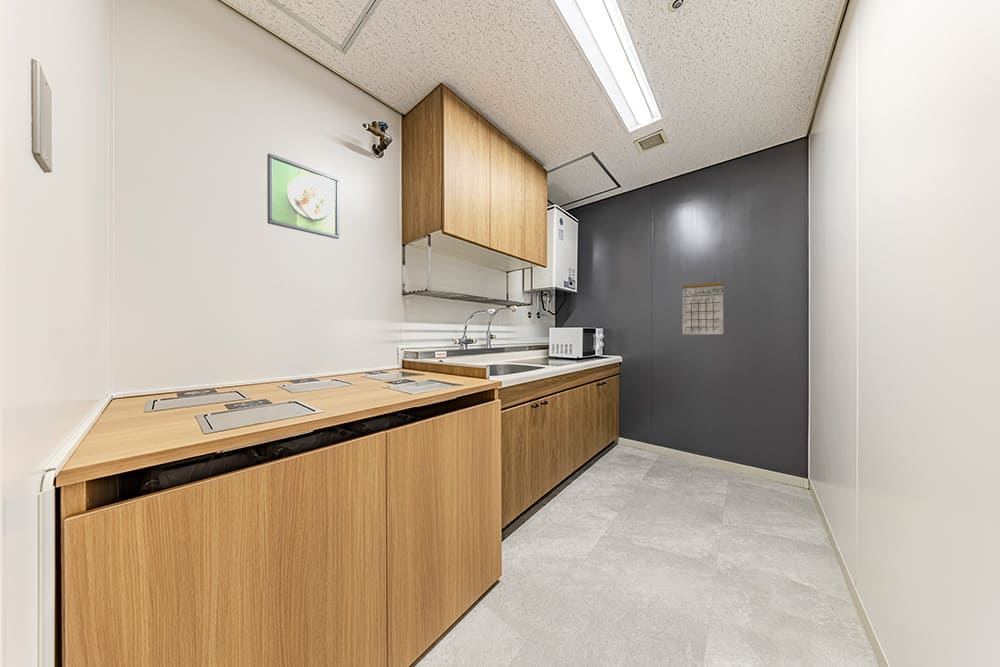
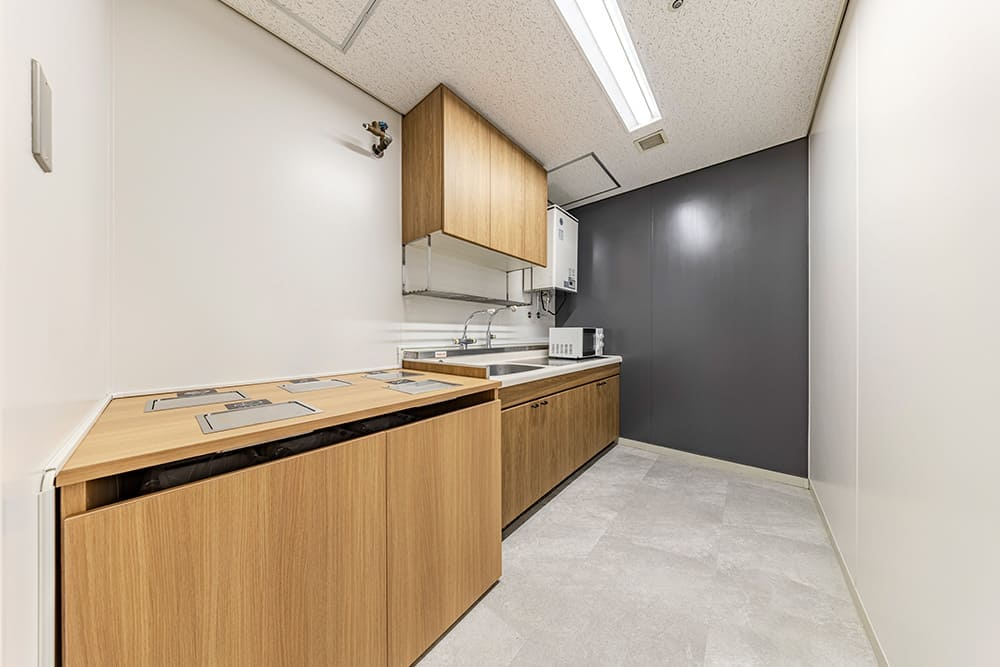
- calendar [681,272,725,335]
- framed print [266,152,340,240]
